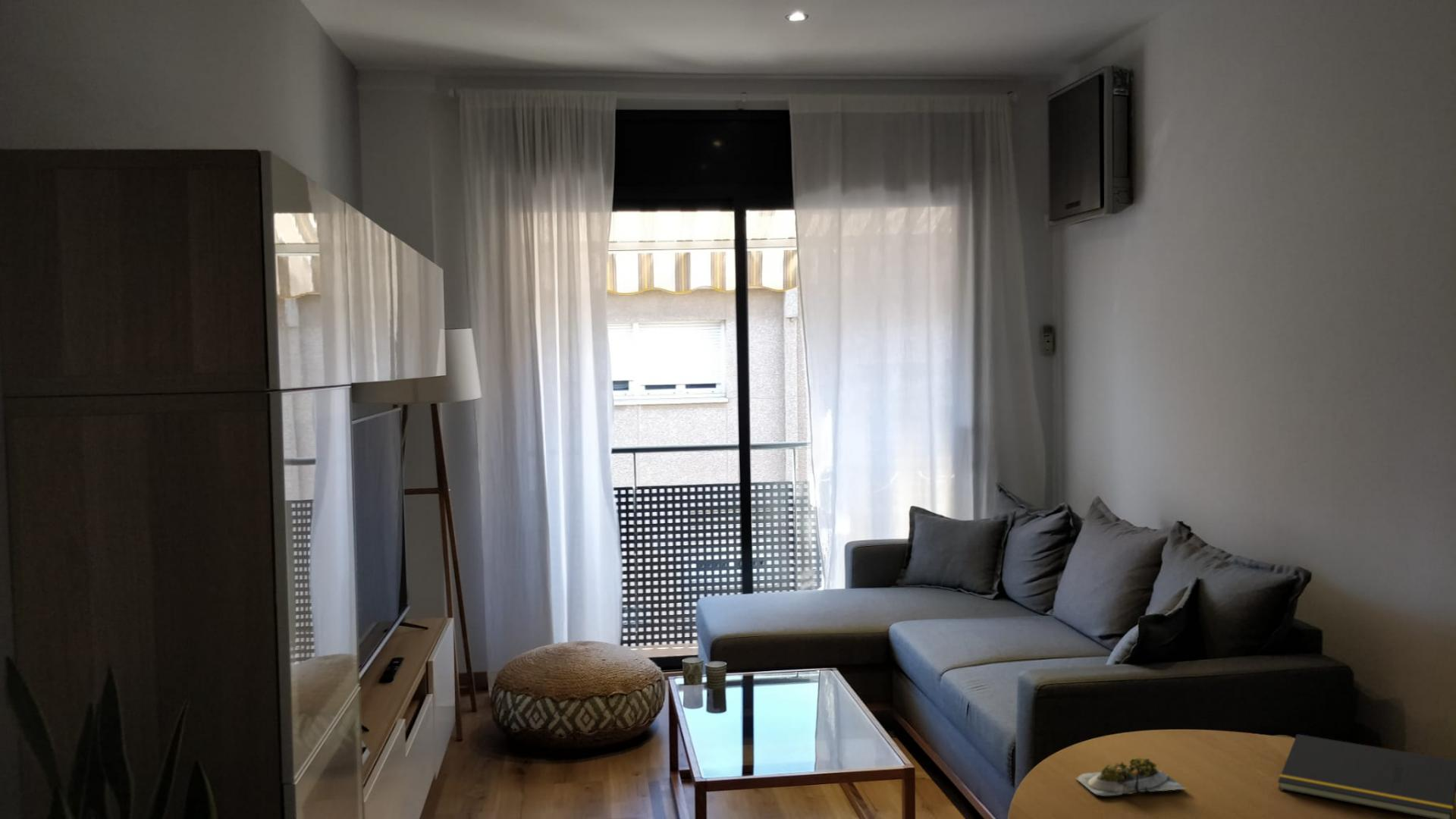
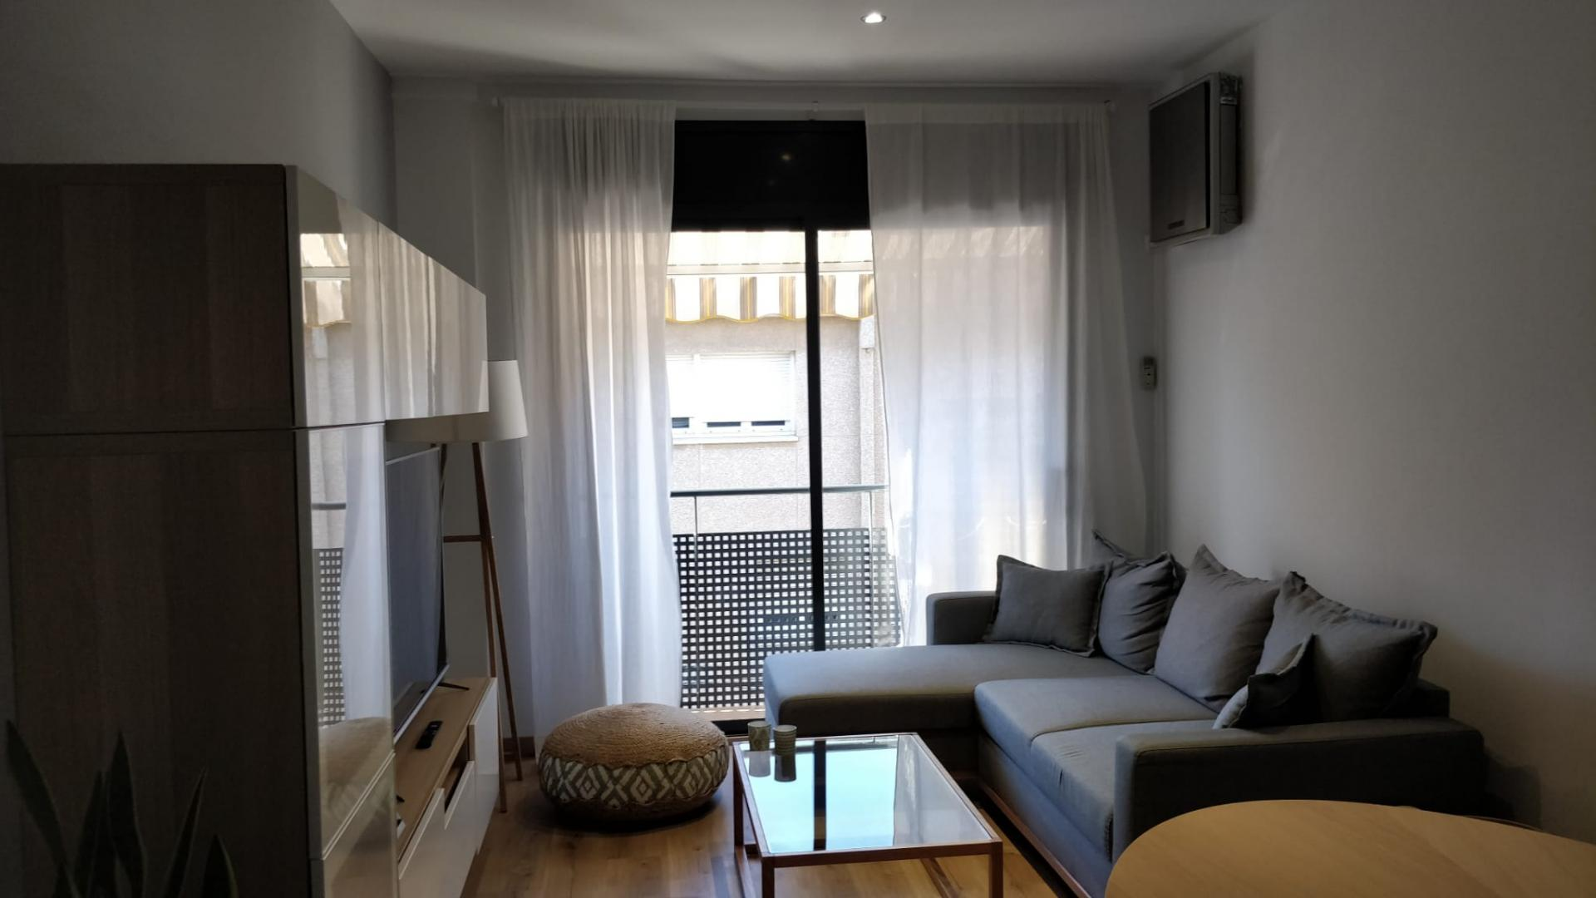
- notepad [1277,733,1456,819]
- succulent plant [1075,757,1187,797]
